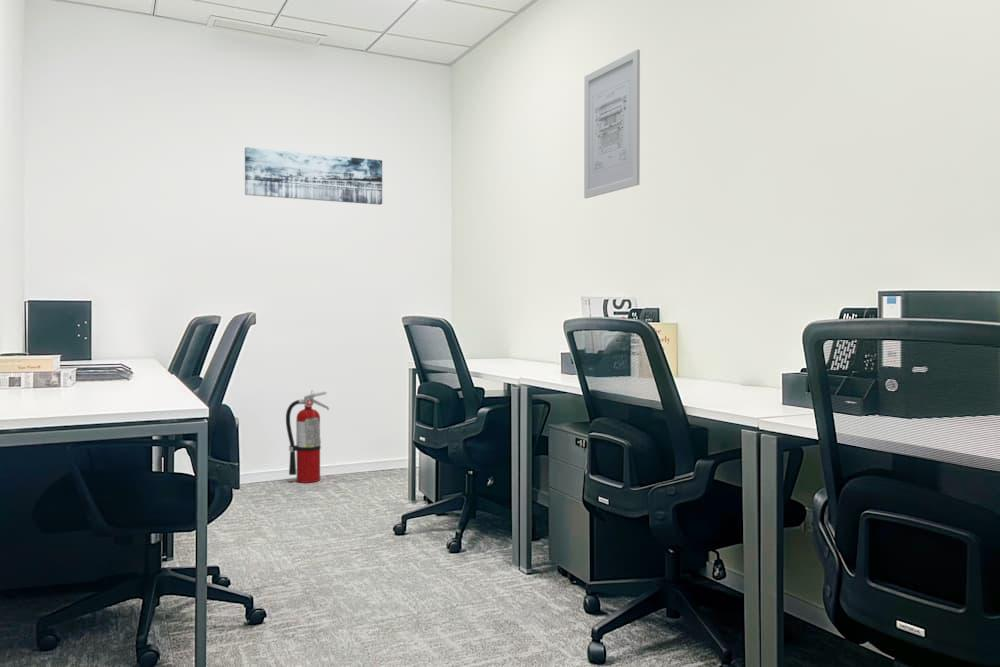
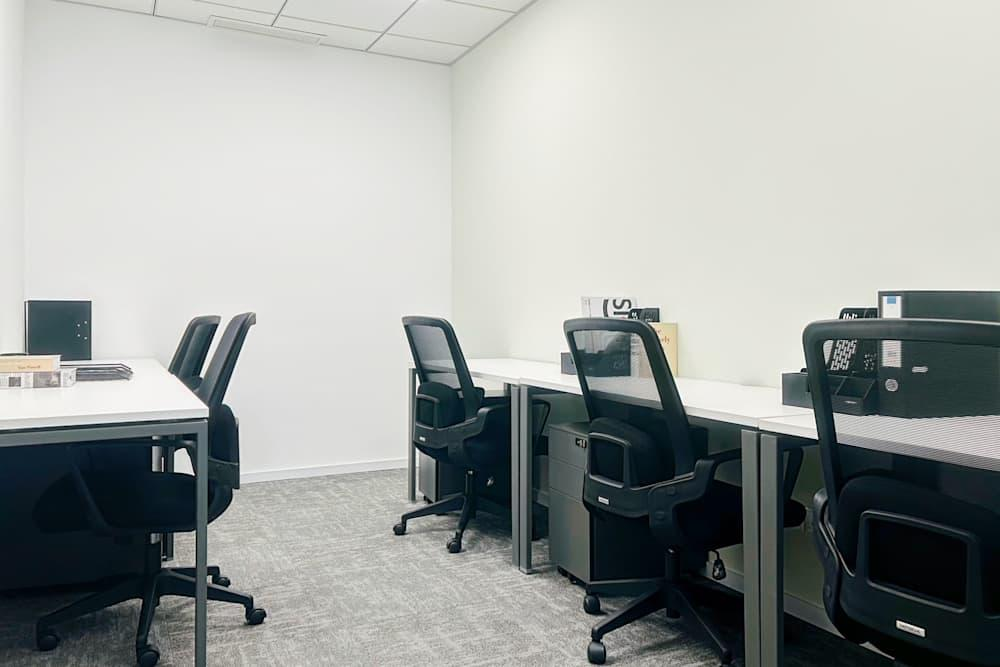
- wall art [583,49,641,199]
- fire extinguisher [285,389,330,484]
- wall art [244,146,383,206]
